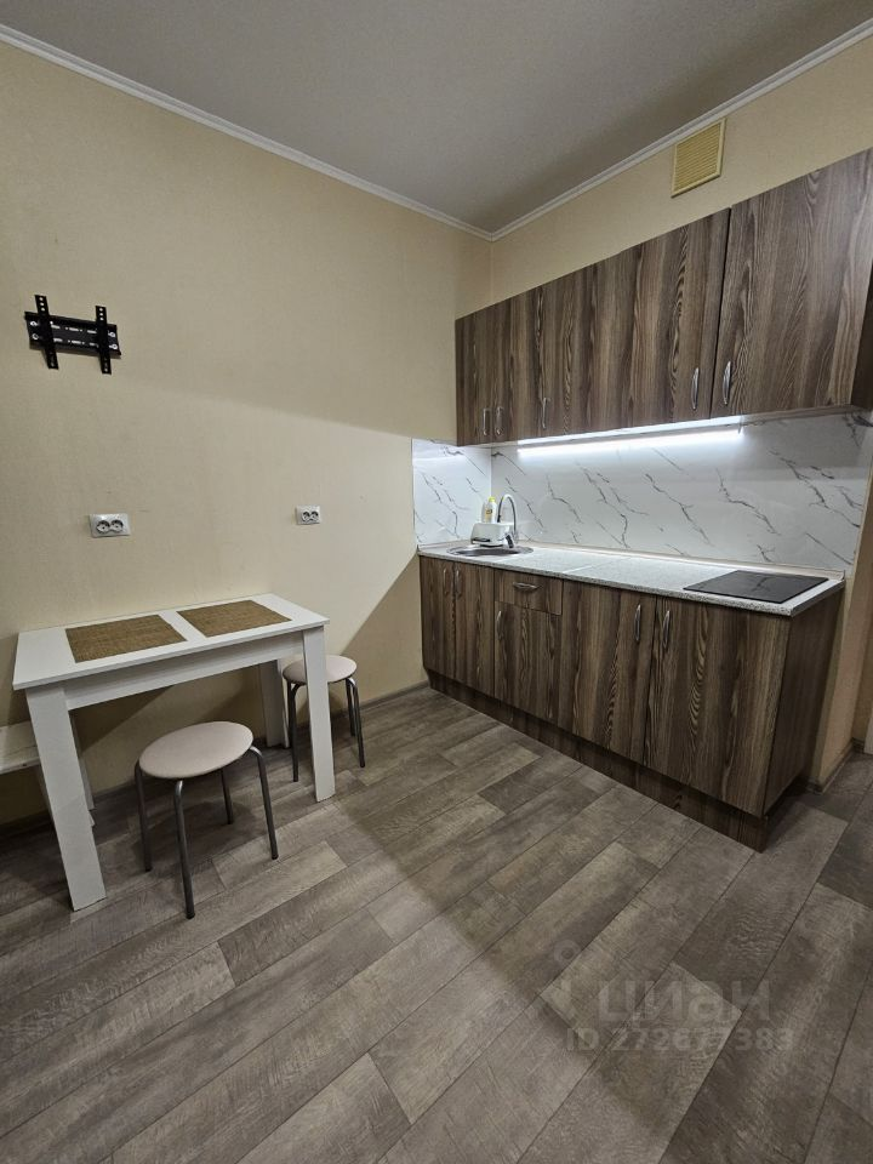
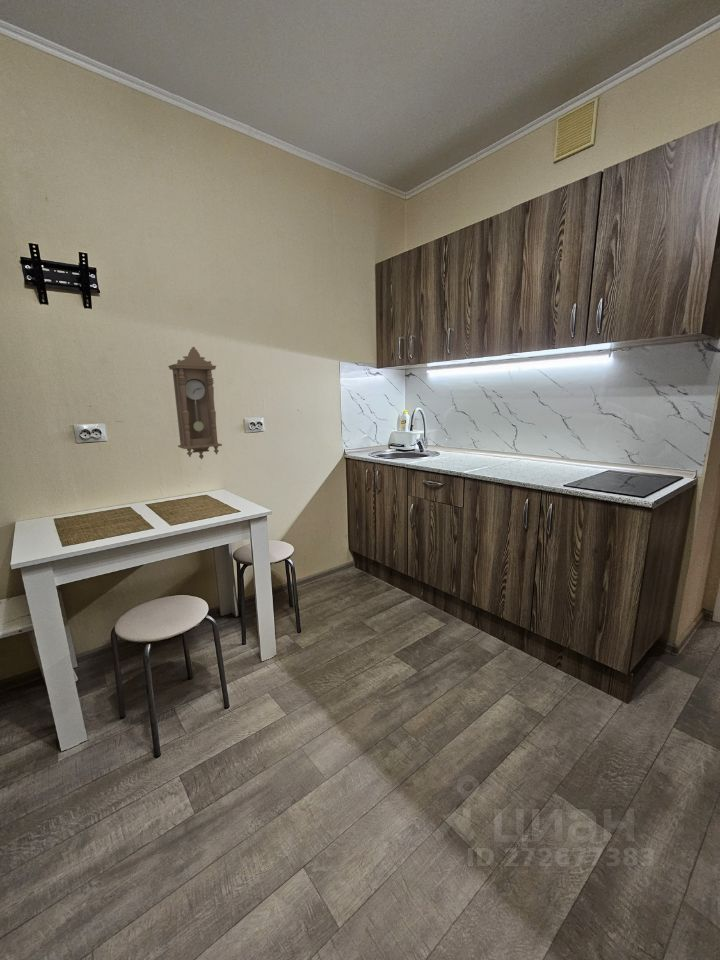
+ pendulum clock [167,346,223,460]
